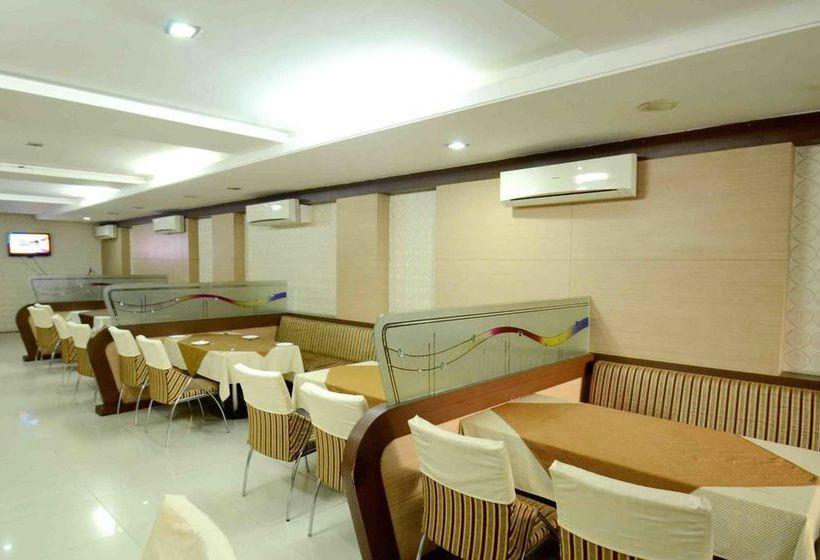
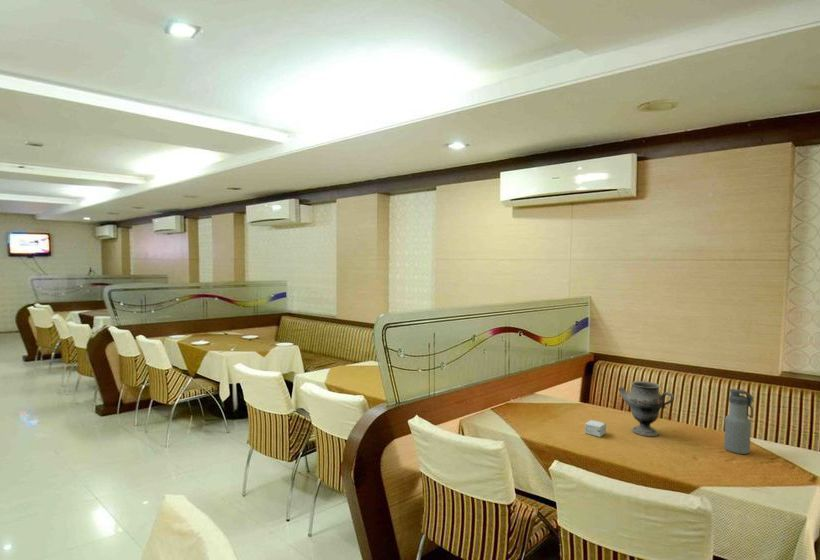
+ water bottle [723,388,754,455]
+ small box [584,419,607,438]
+ decorative vase [618,380,675,438]
